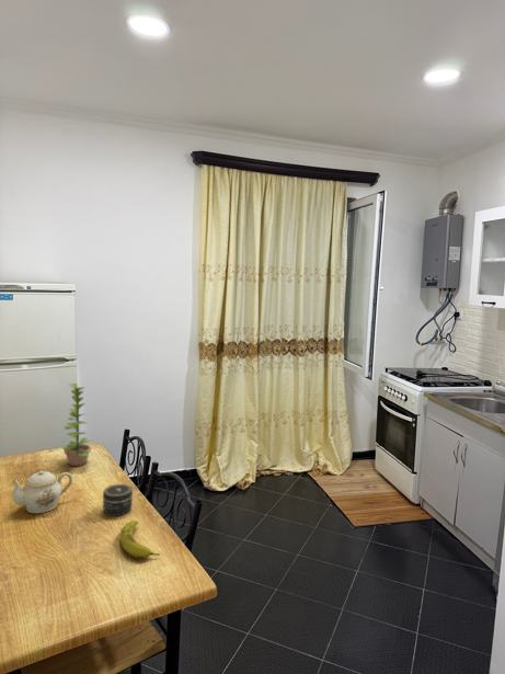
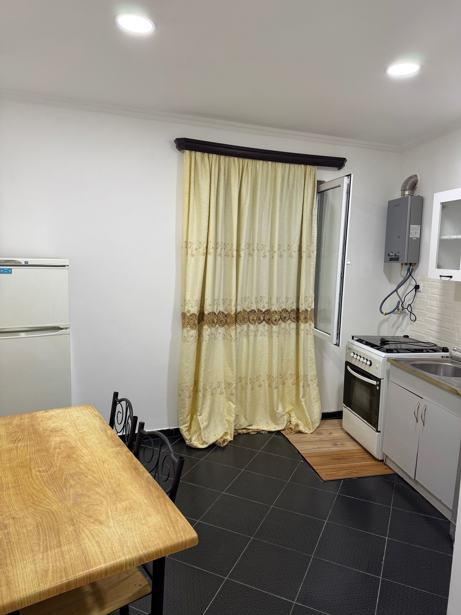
- jar [102,483,134,517]
- plant [61,382,92,467]
- teapot [10,469,73,514]
- fruit [118,519,161,559]
